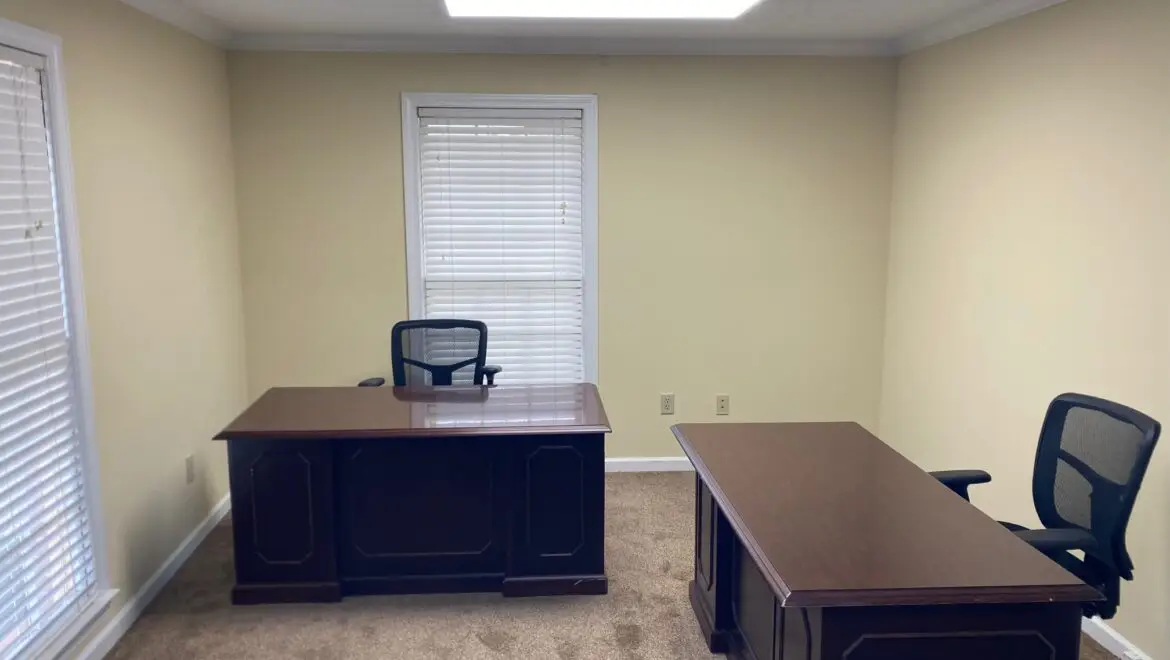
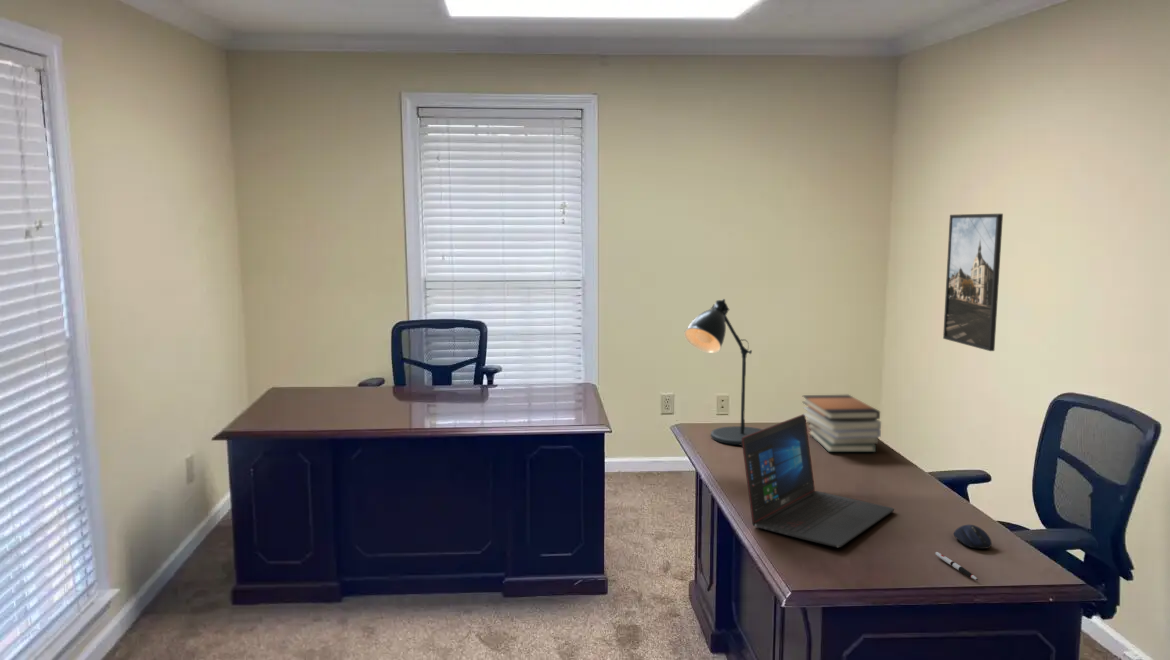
+ computer mouse [953,524,993,550]
+ book stack [801,394,882,453]
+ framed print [942,213,1004,352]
+ desk lamp [683,298,763,447]
+ pen [934,551,979,581]
+ laptop [741,413,895,548]
